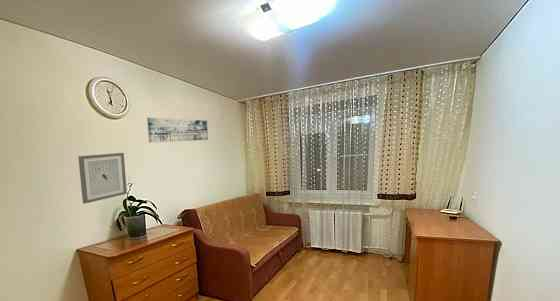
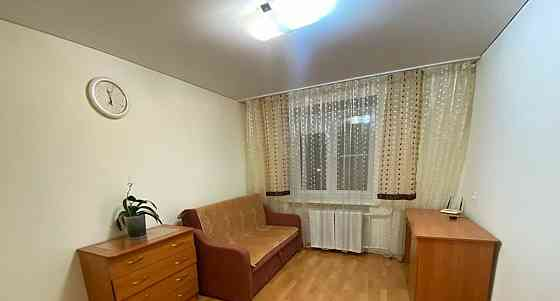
- wall art [77,152,128,205]
- wall art [146,117,209,143]
